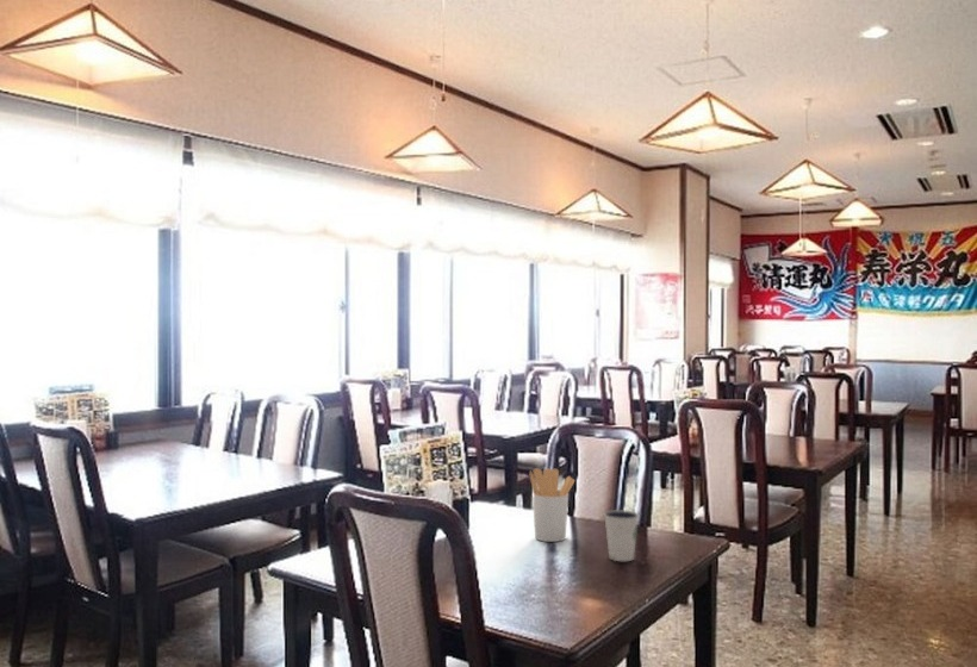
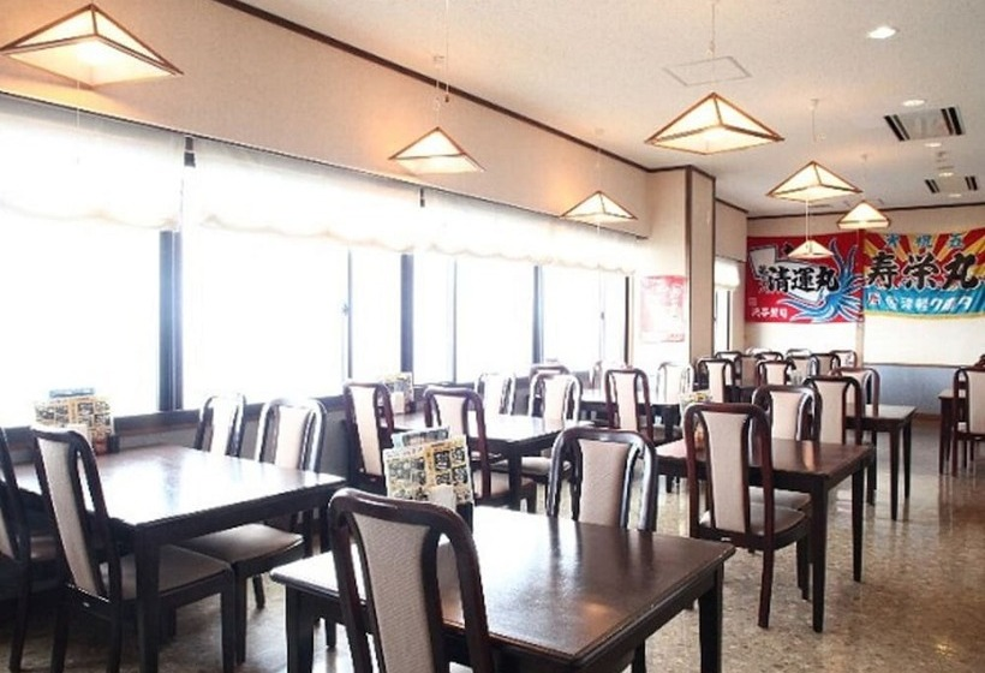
- utensil holder [529,467,575,543]
- dixie cup [603,509,641,562]
